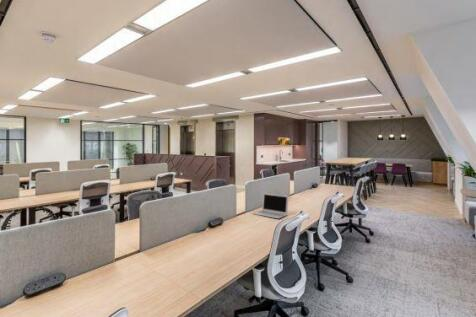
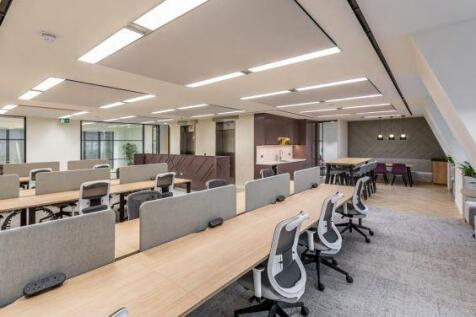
- laptop [252,192,290,219]
